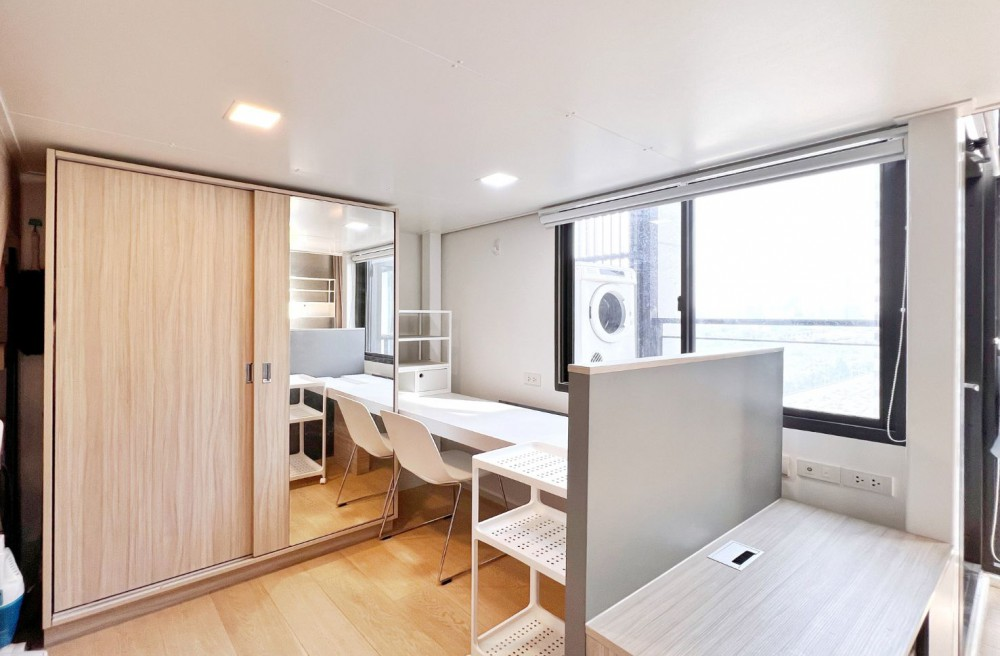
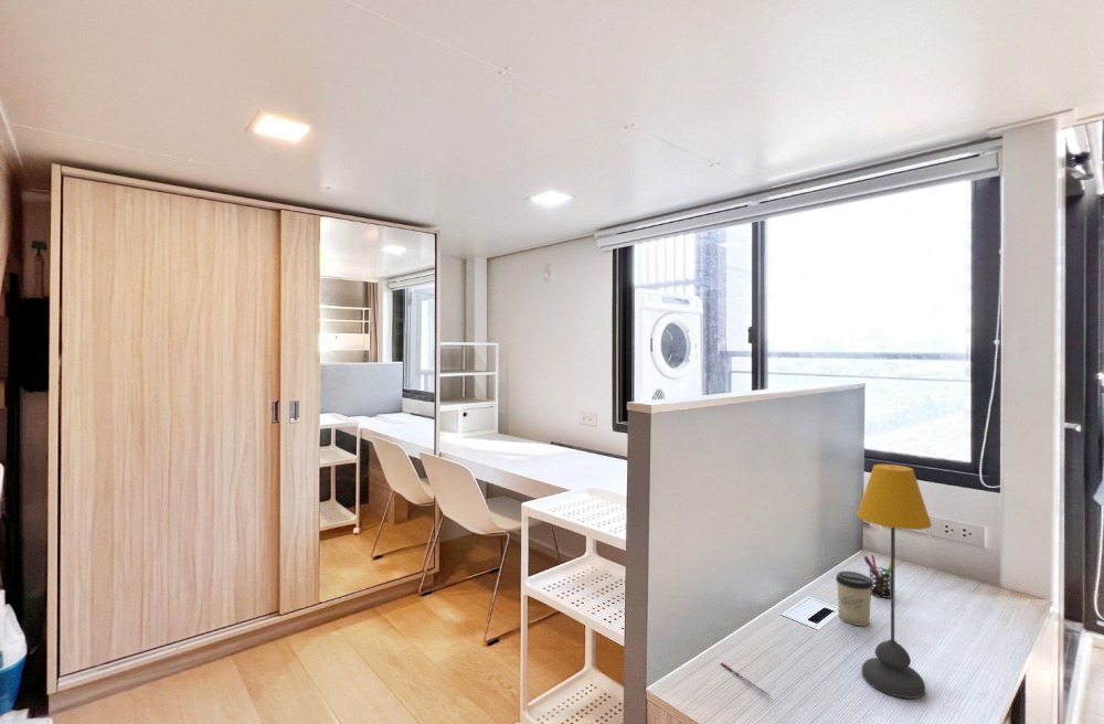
+ cup [835,569,874,627]
+ pen [720,661,772,698]
+ pen holder [862,554,891,599]
+ table lamp [856,464,933,700]
